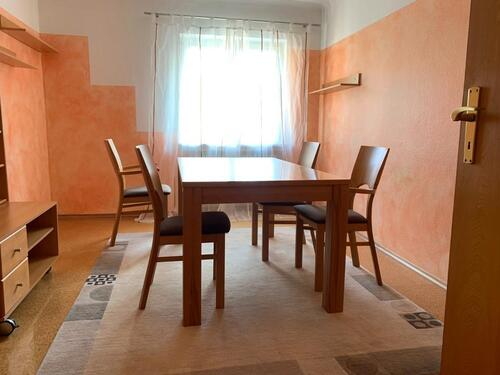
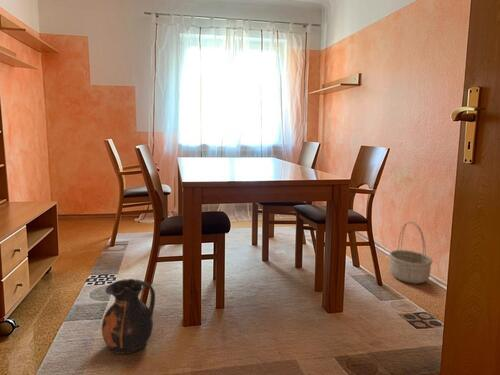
+ ceramic jug [101,278,156,355]
+ basket [388,220,434,285]
